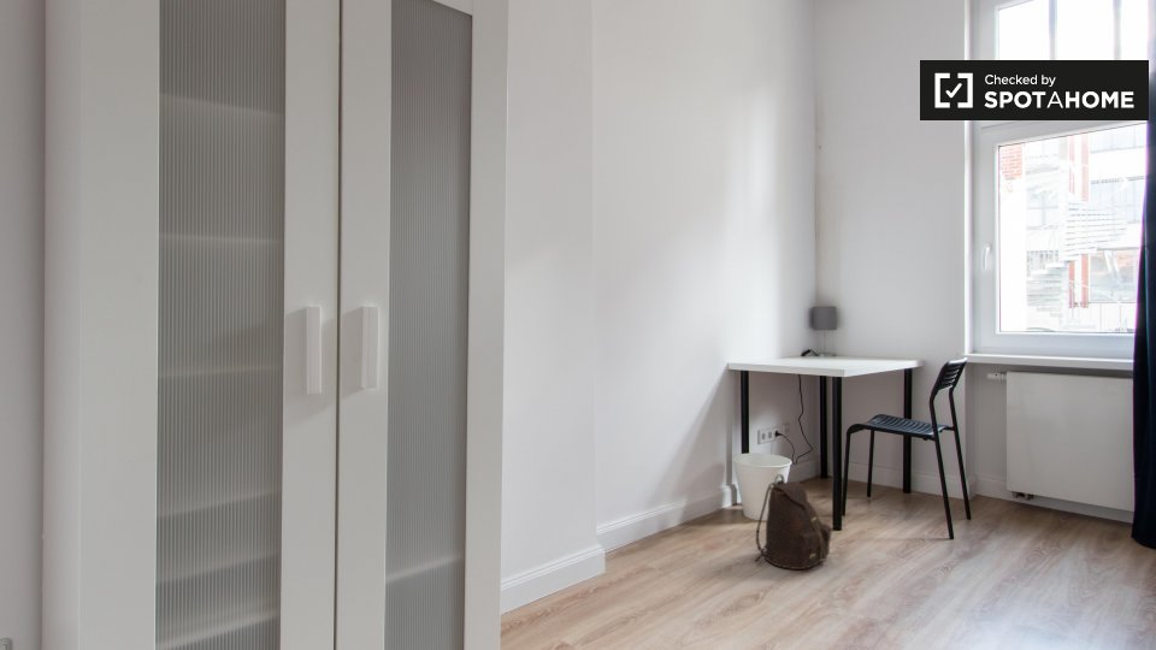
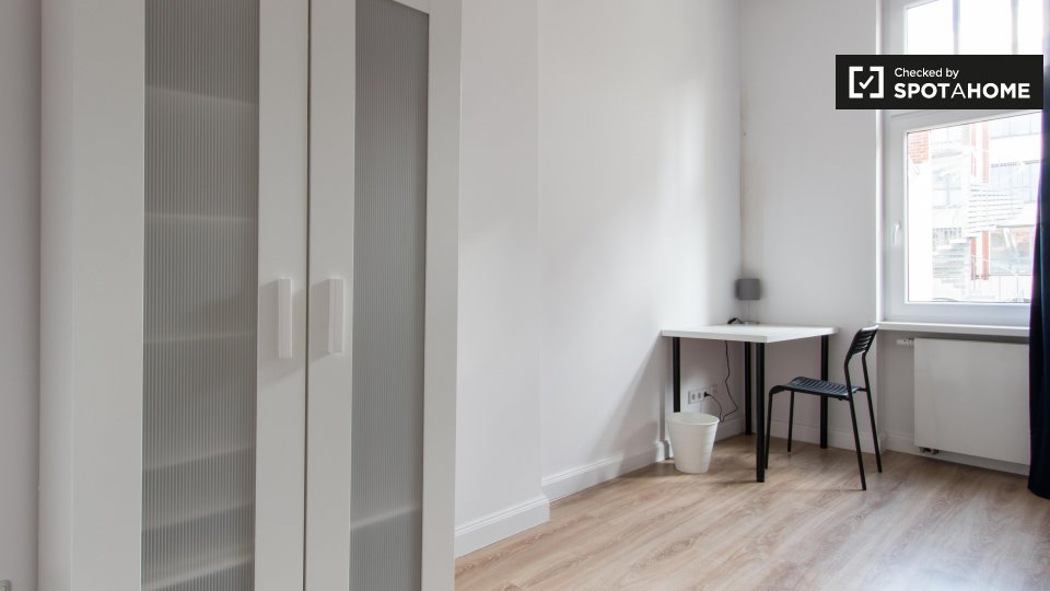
- backpack [754,473,832,571]
